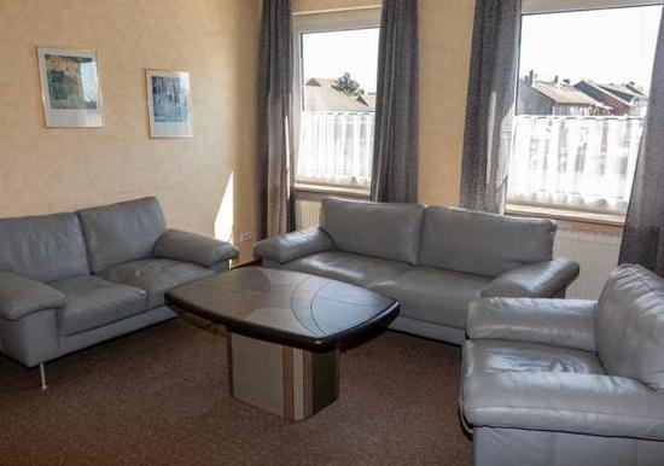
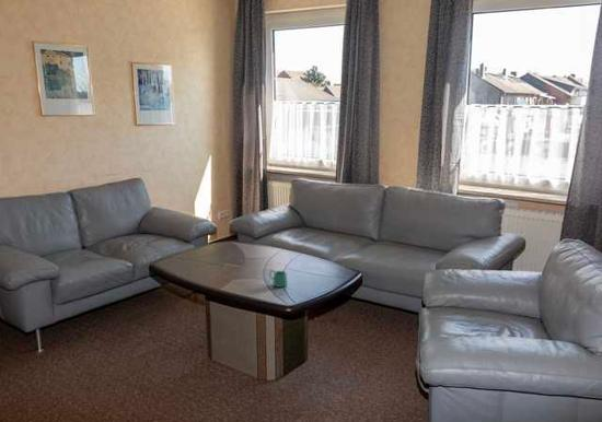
+ mug [268,269,288,289]
